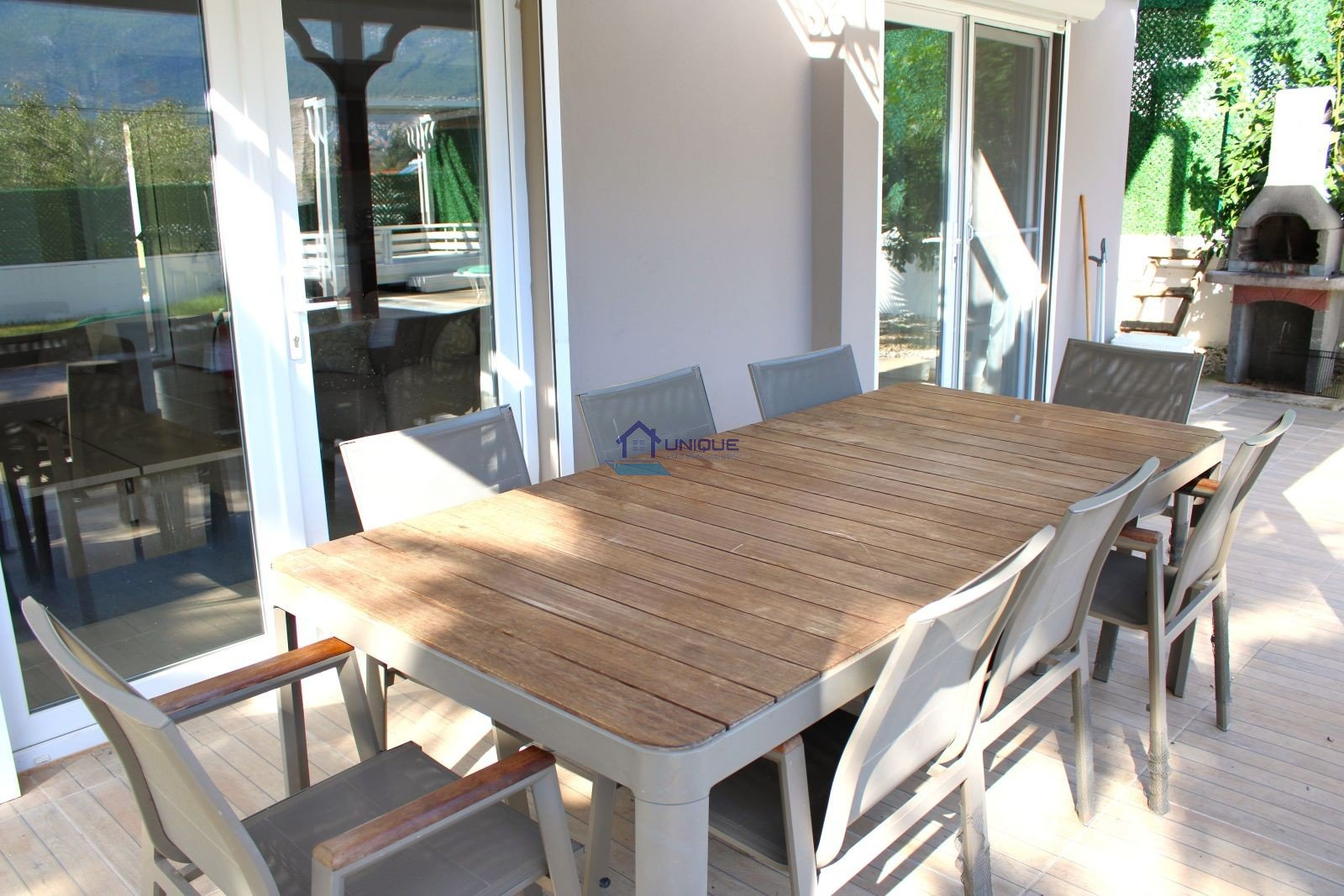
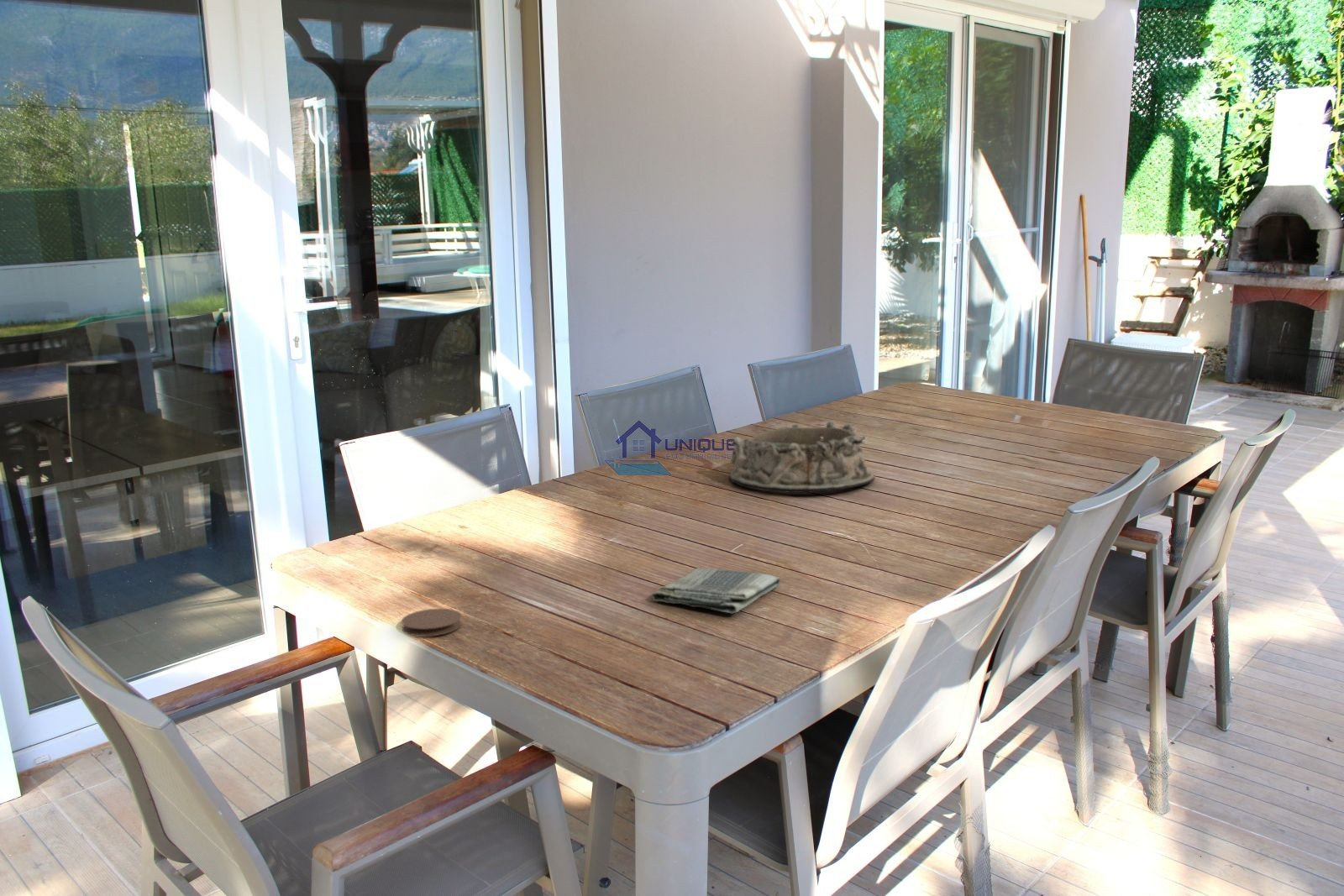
+ dish towel [650,567,782,614]
+ coaster [401,608,463,637]
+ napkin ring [728,420,876,494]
